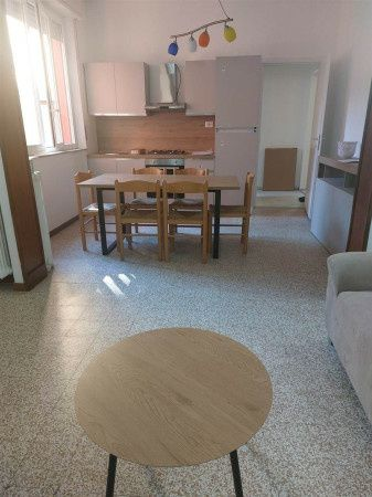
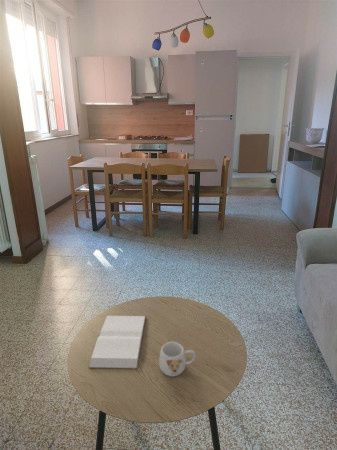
+ book [87,315,147,370]
+ mug [158,341,197,377]
